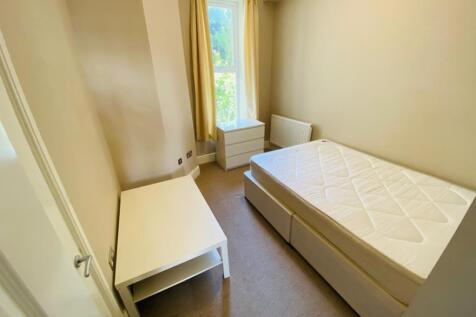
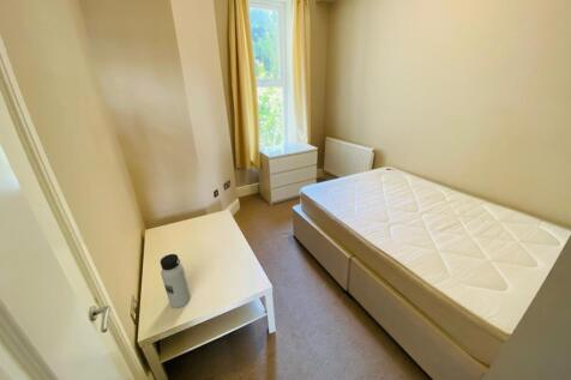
+ water bottle [158,253,192,309]
